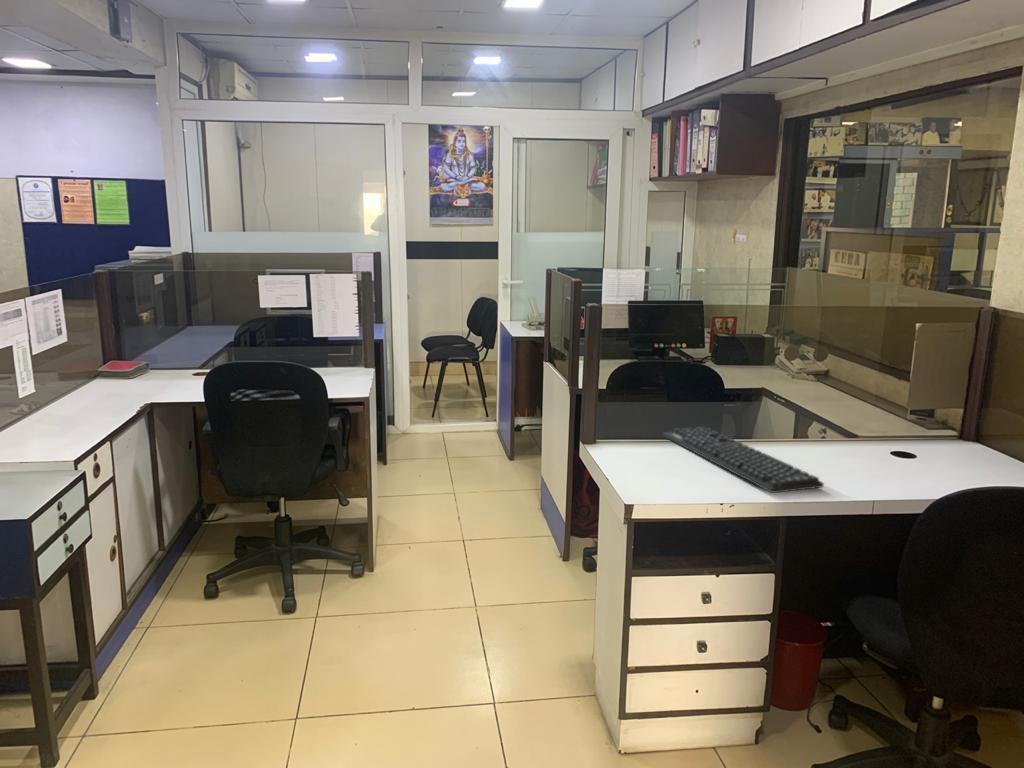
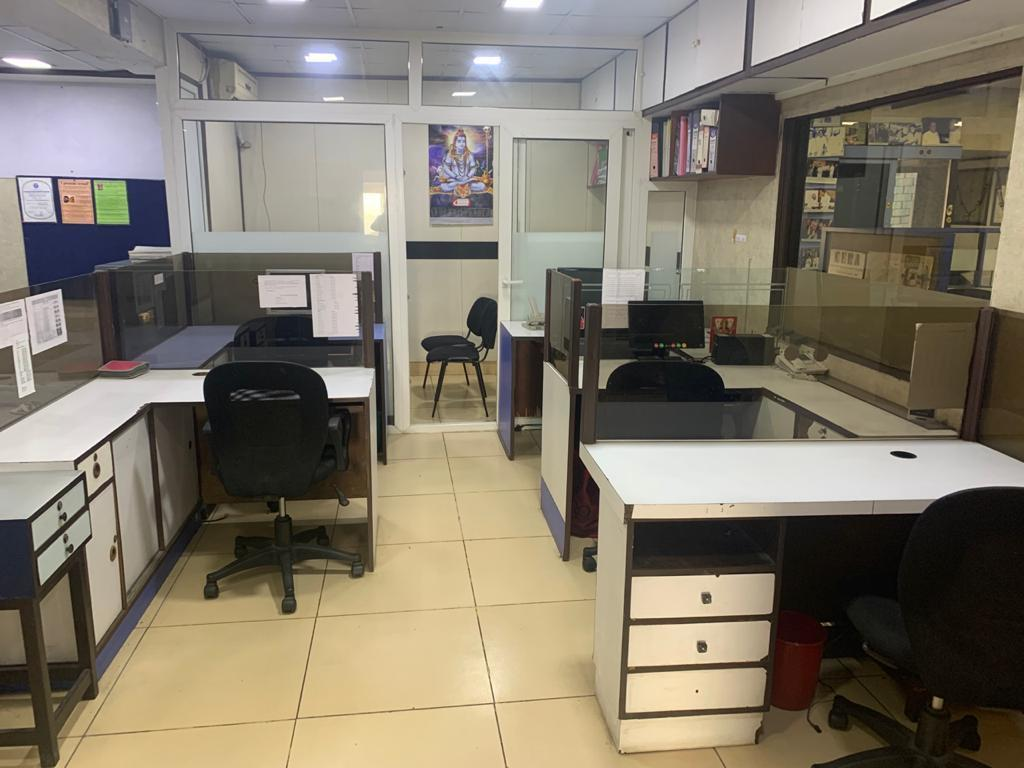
- keyboard [662,425,825,494]
